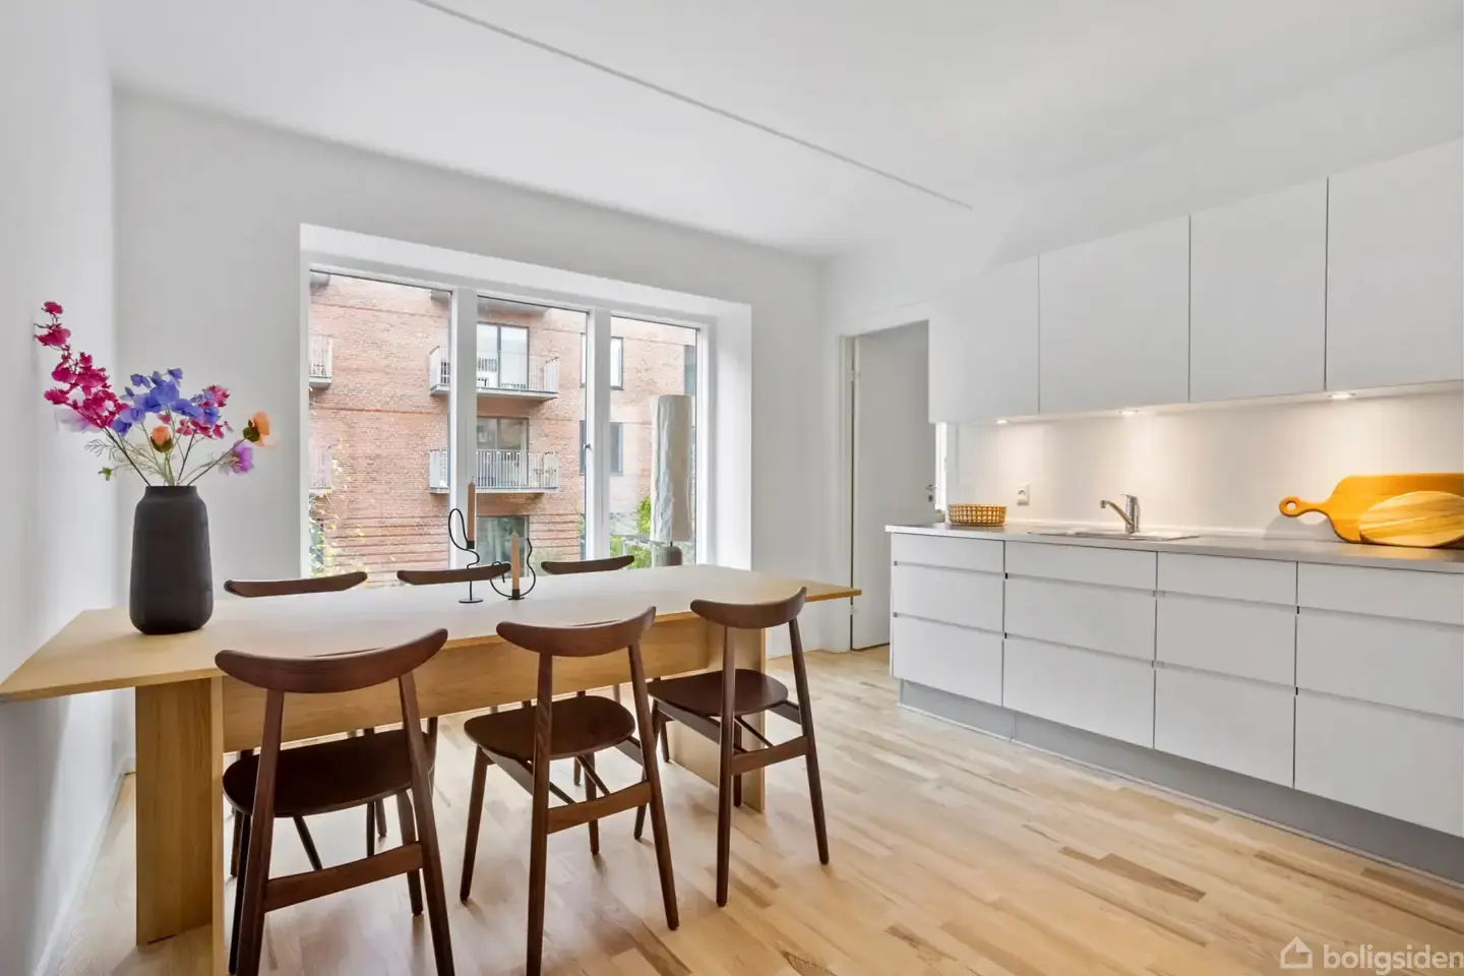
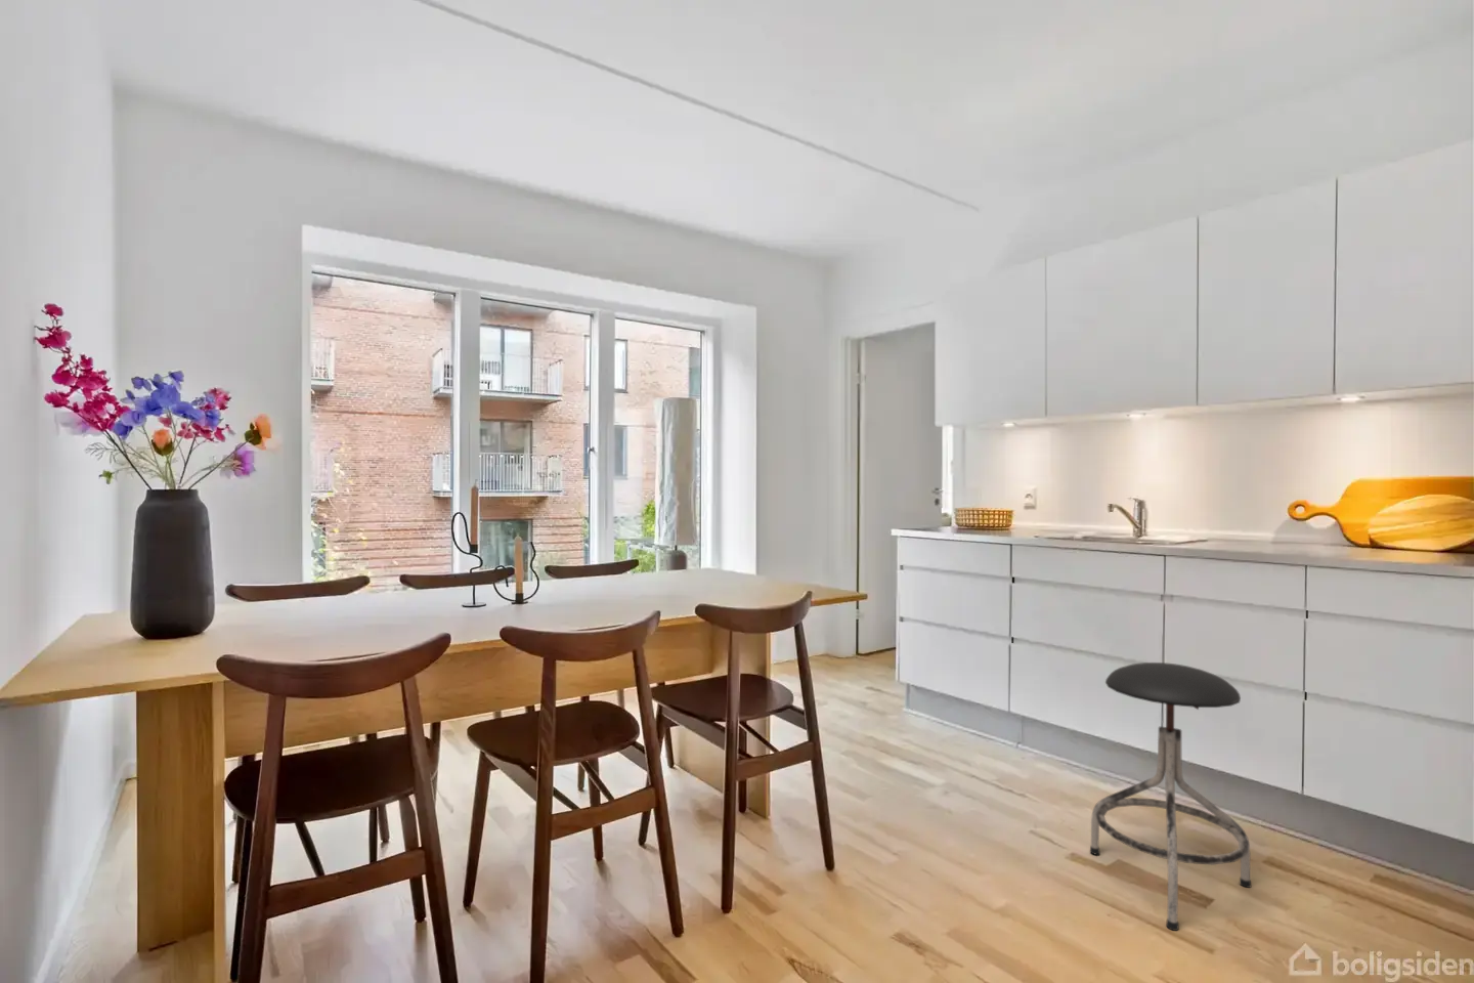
+ stool [1089,662,1251,931]
